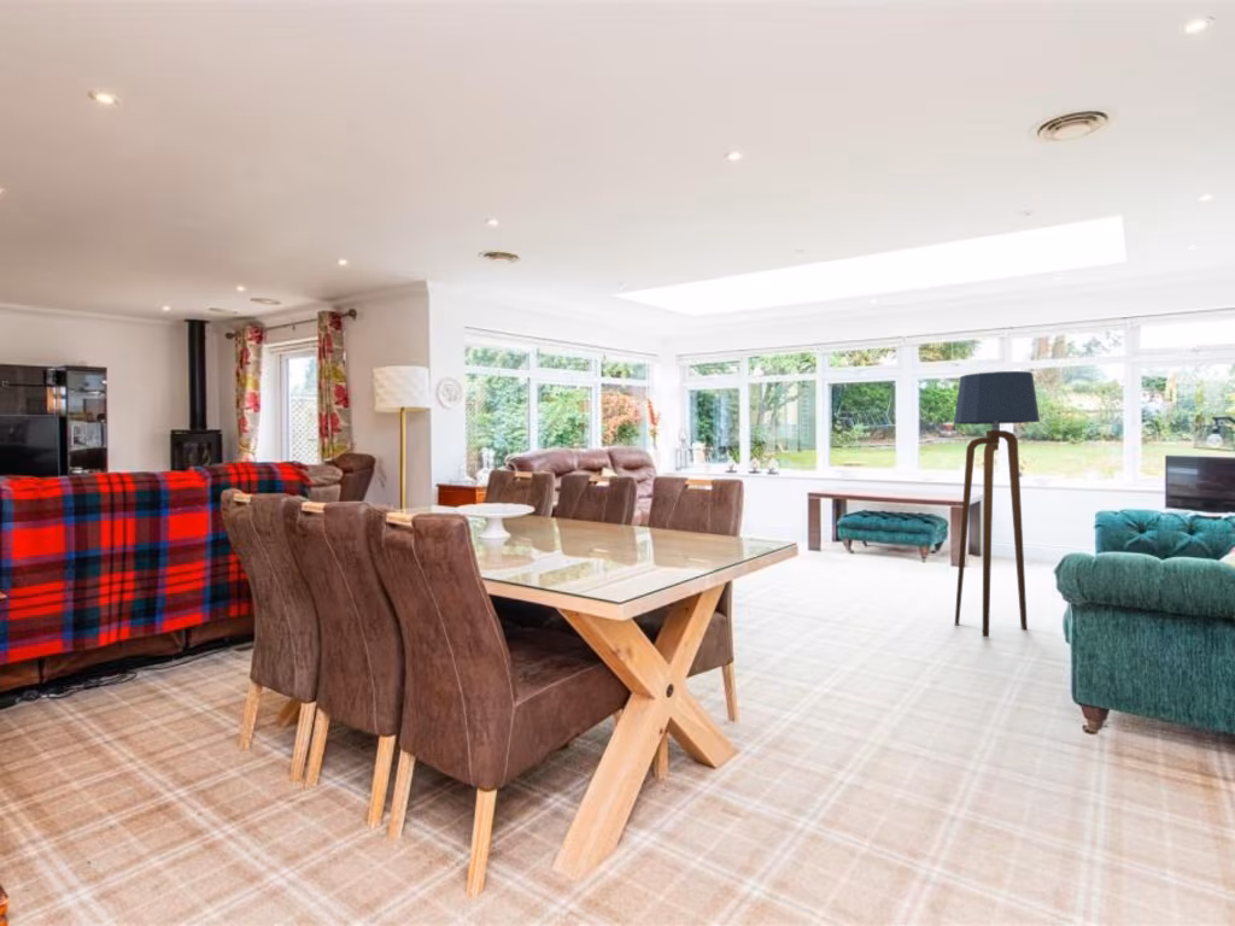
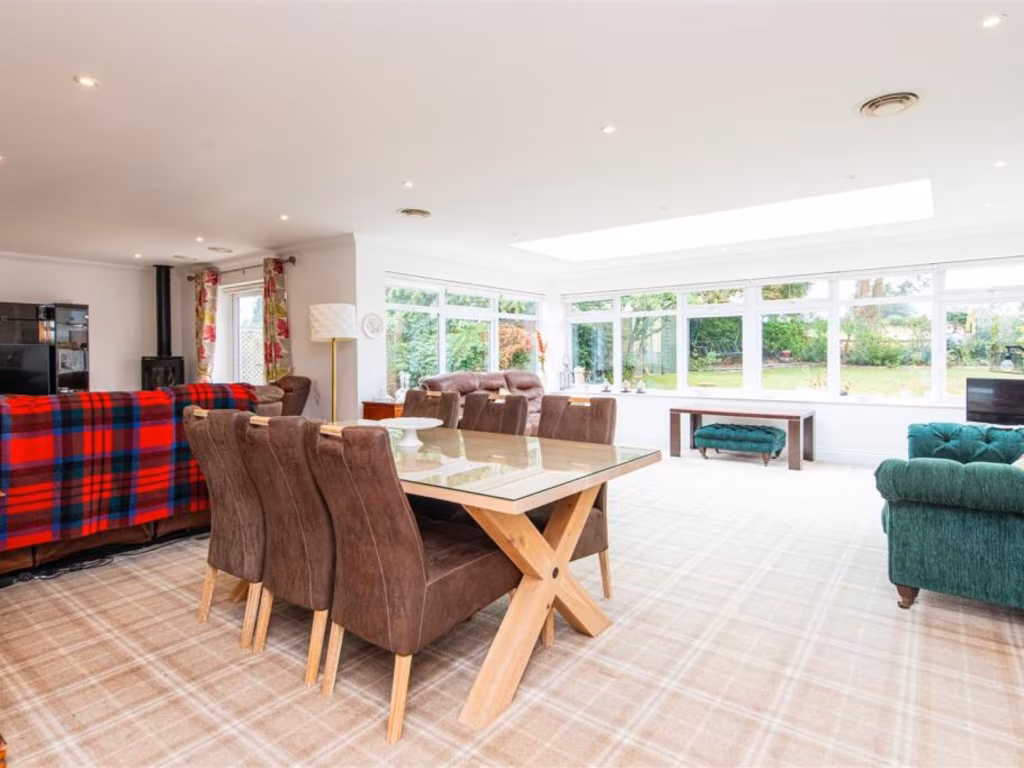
- floor lamp [953,370,1041,639]
